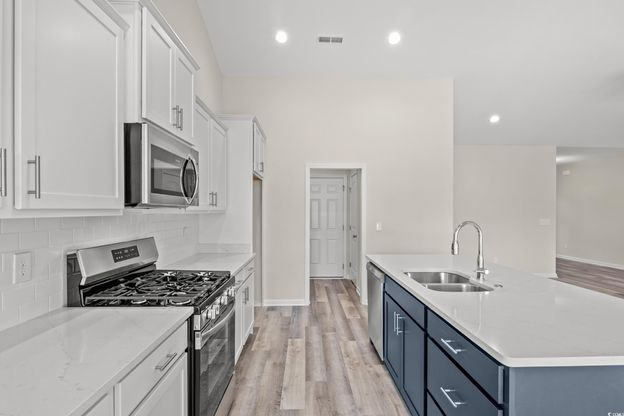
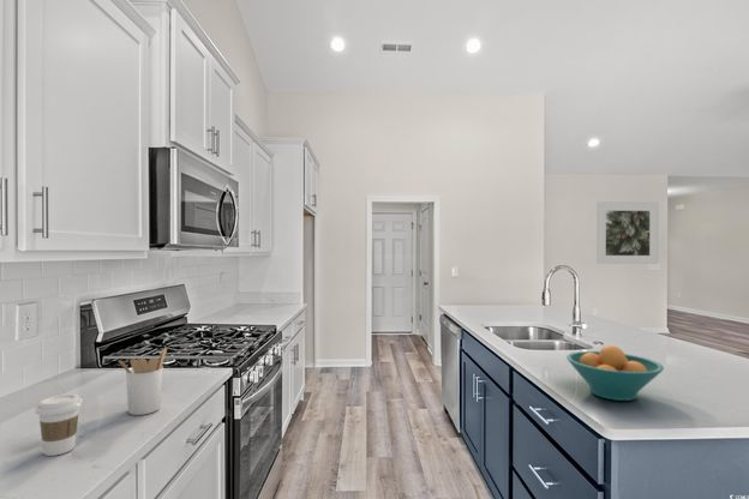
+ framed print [595,200,659,265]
+ coffee cup [35,393,84,457]
+ utensil holder [116,347,168,416]
+ fruit bowl [565,344,665,402]
